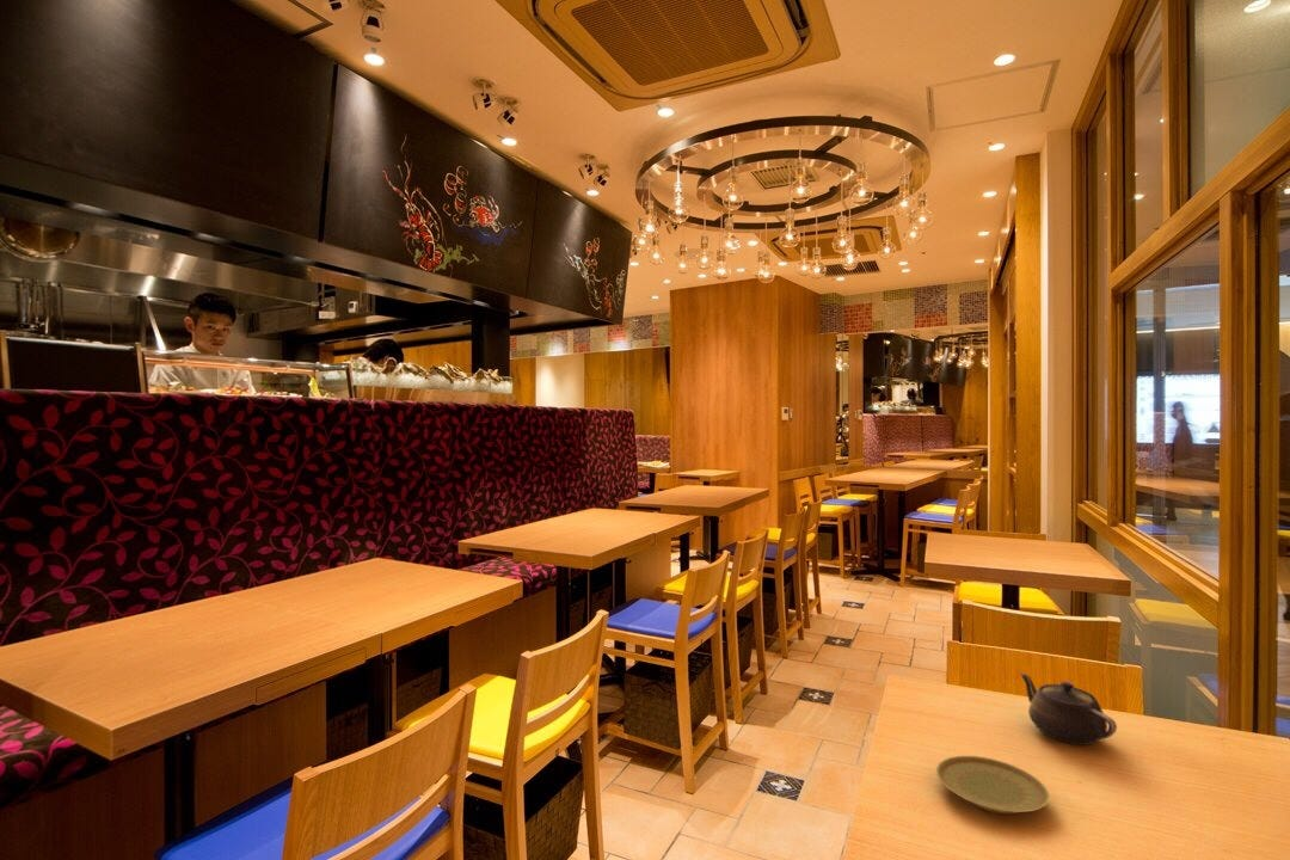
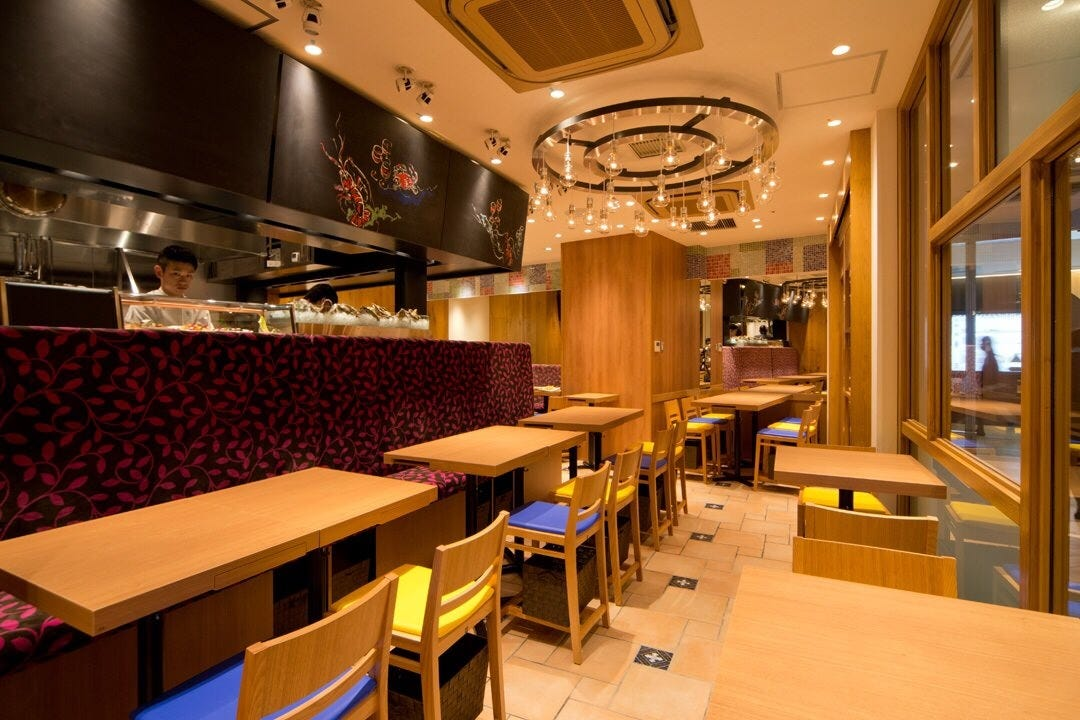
- plate [935,755,1051,815]
- teapot [1019,671,1118,747]
